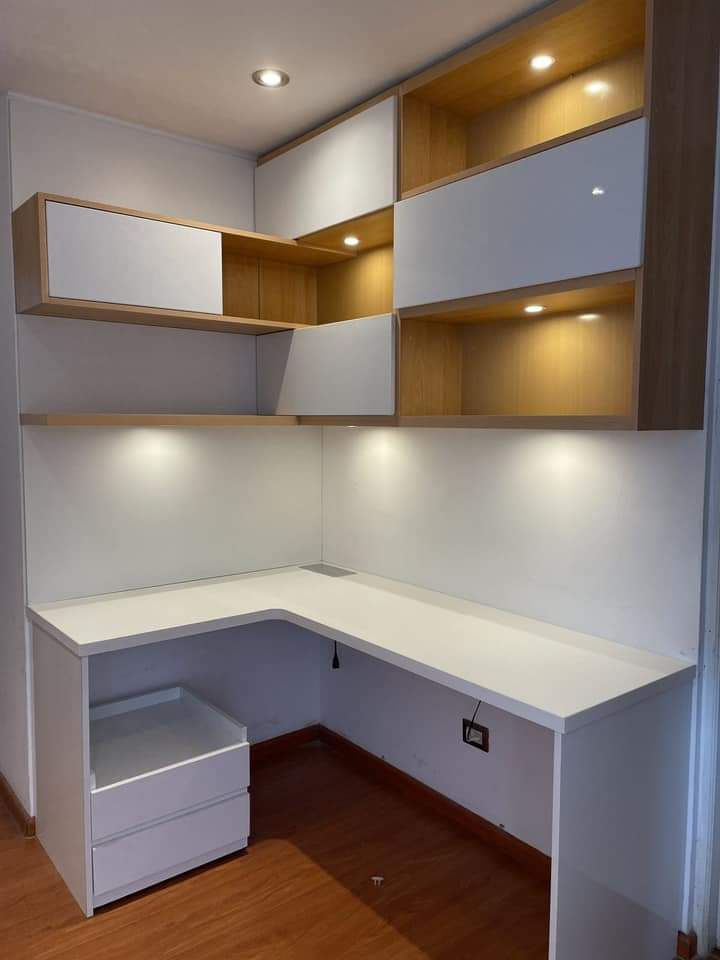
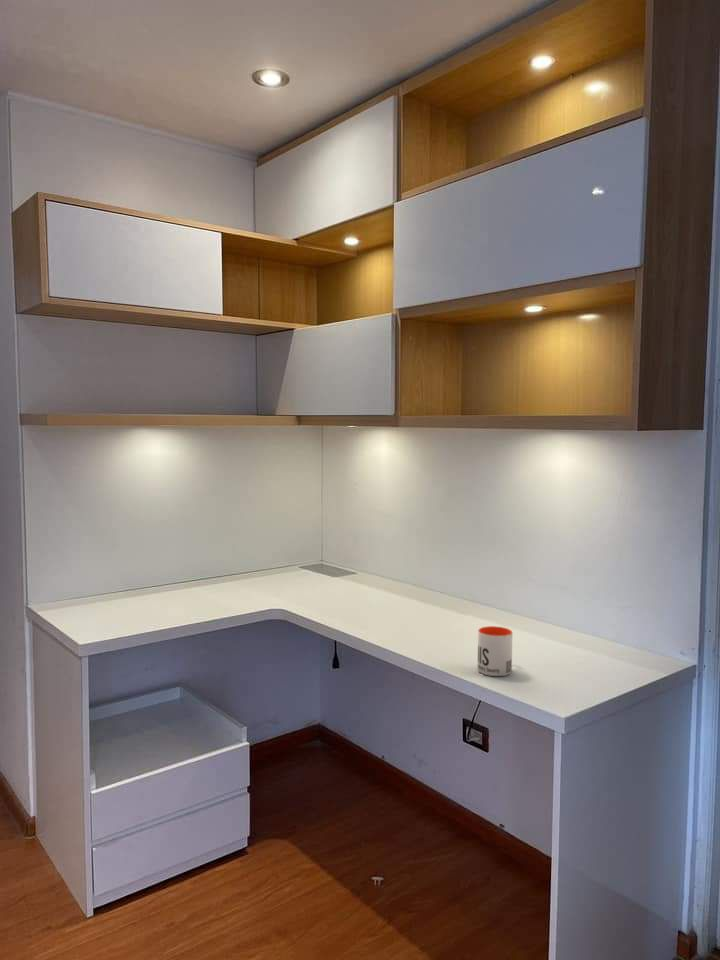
+ mug [477,625,513,677]
